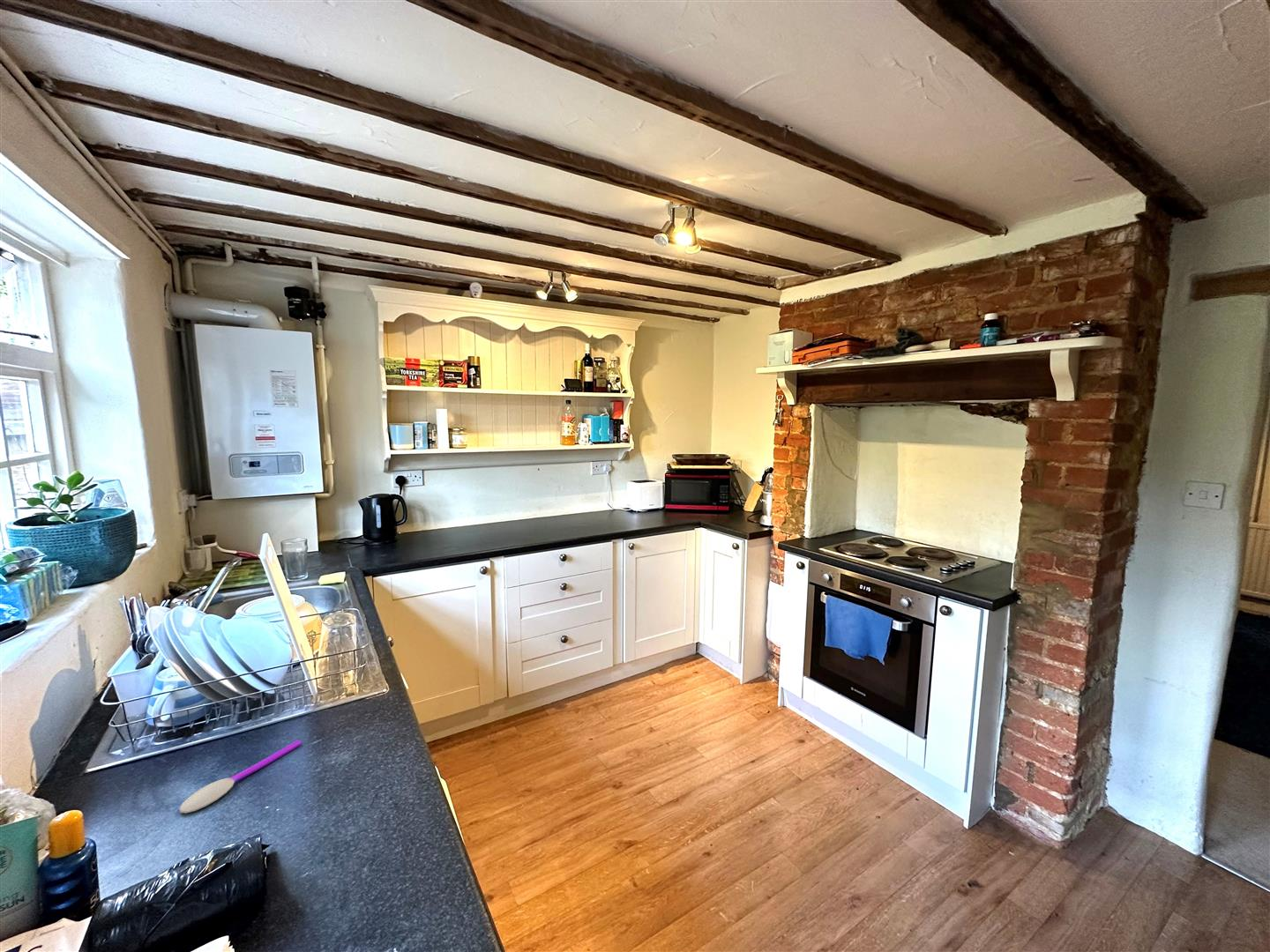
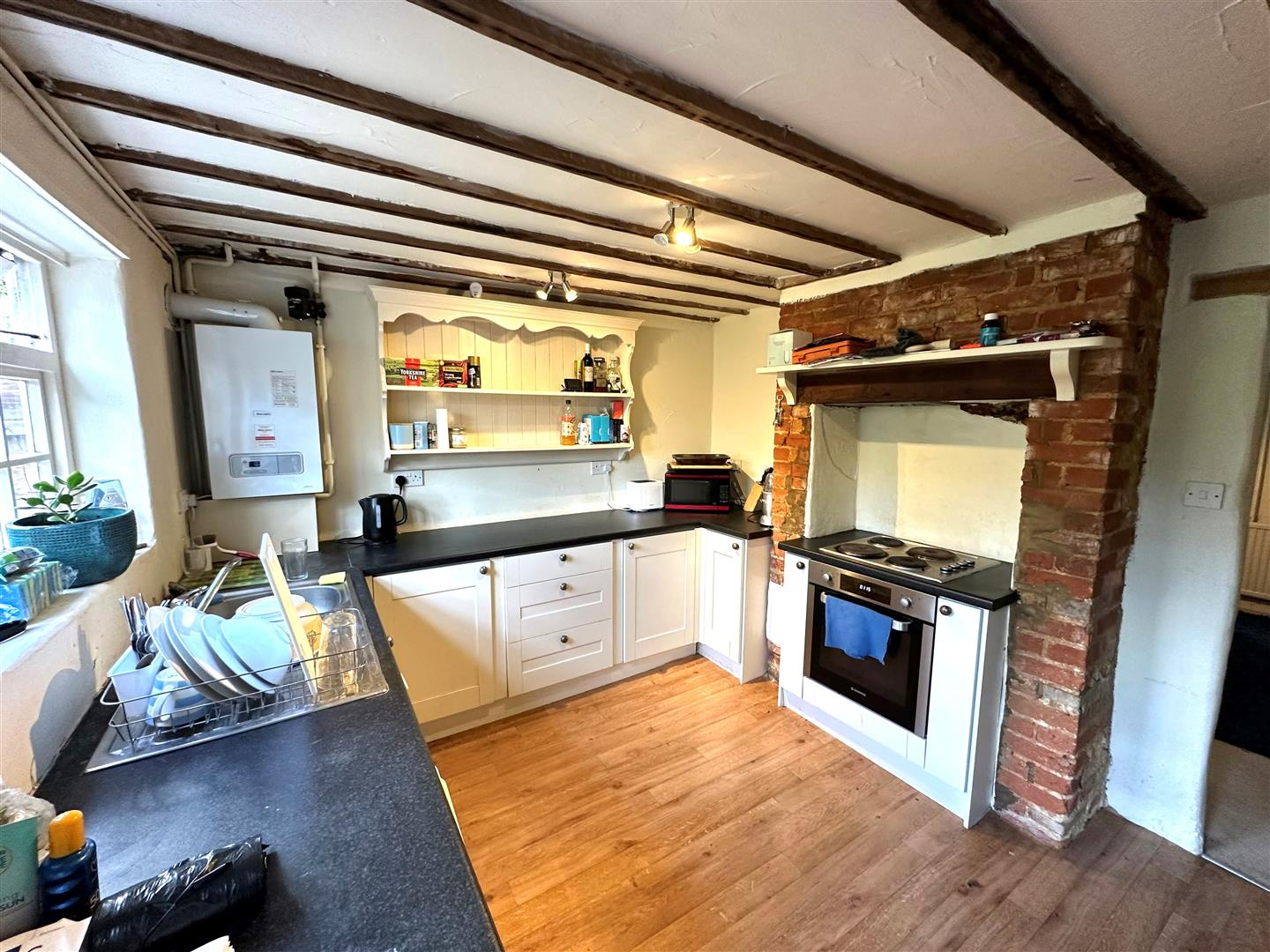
- spoon [178,740,303,814]
